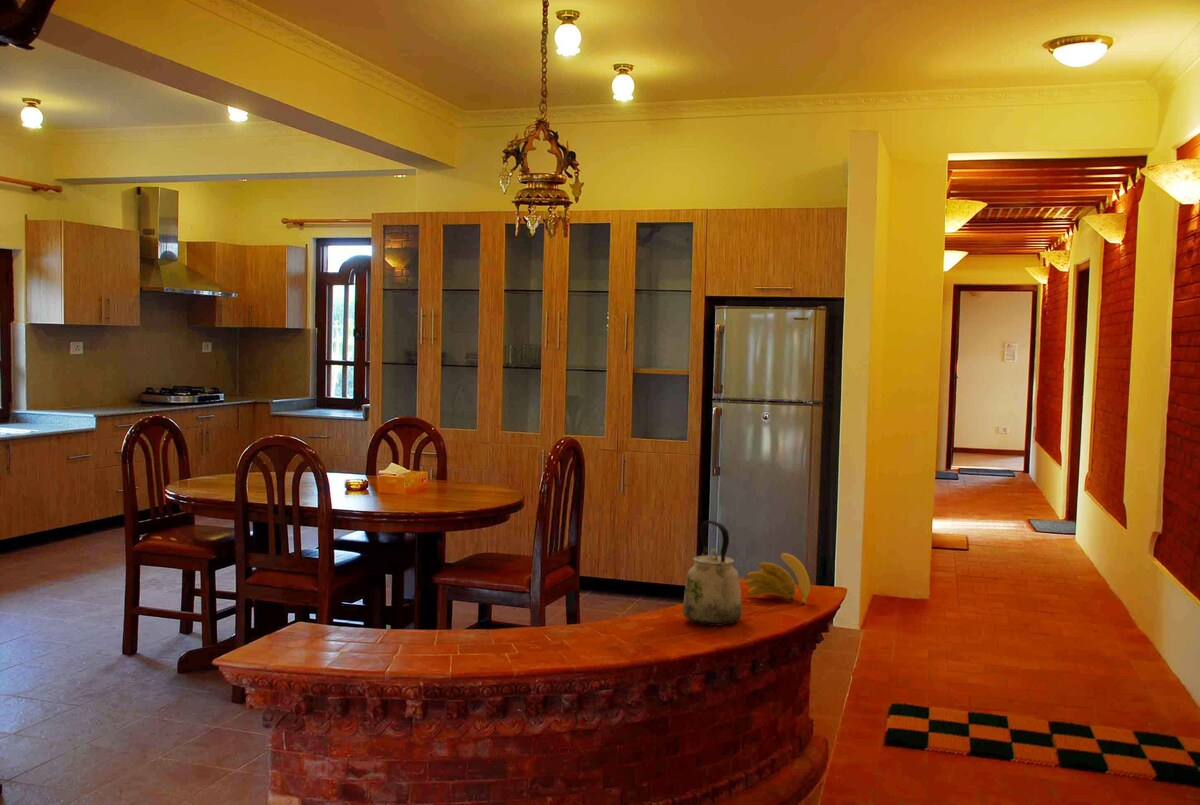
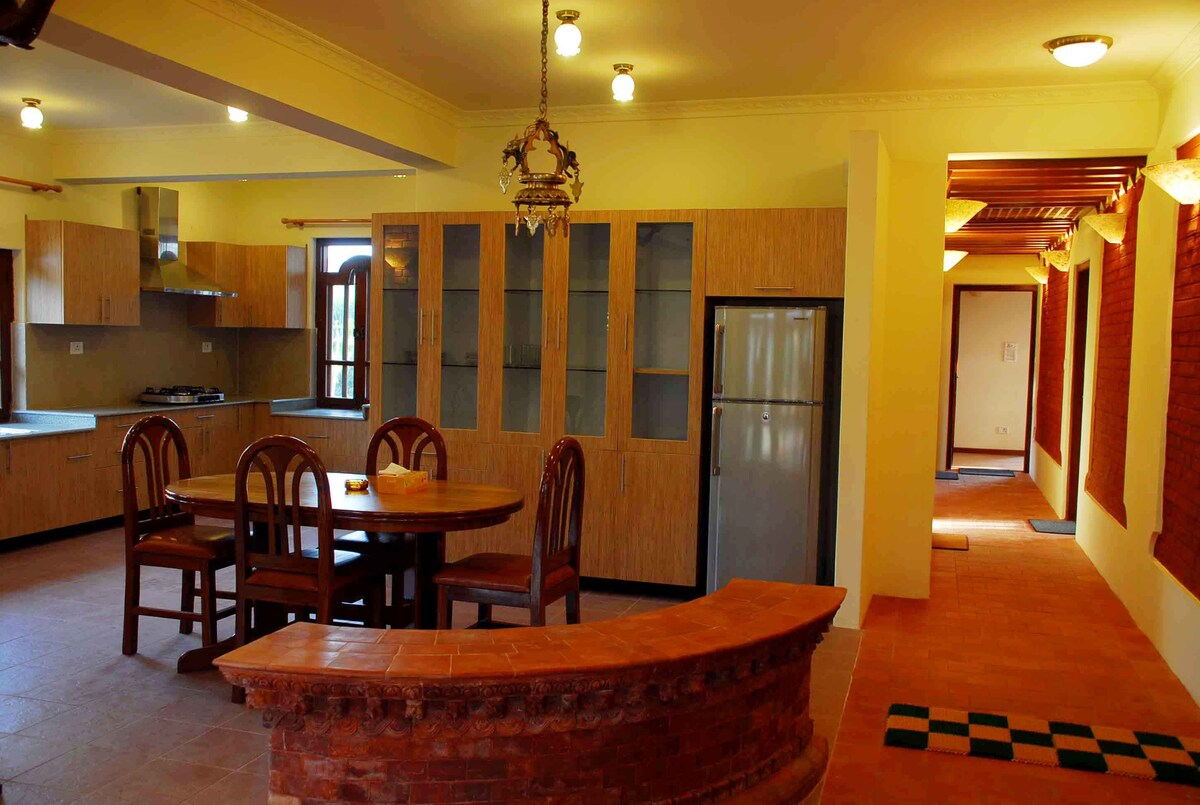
- banana [745,552,811,606]
- kettle [682,519,743,627]
